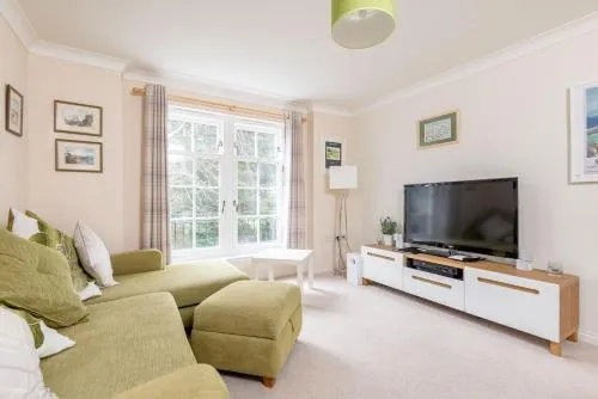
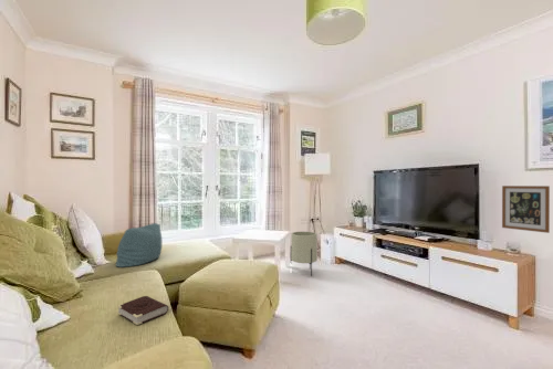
+ planter [290,231,319,277]
+ book [116,295,169,326]
+ cushion [115,222,163,268]
+ wall art [501,184,551,234]
